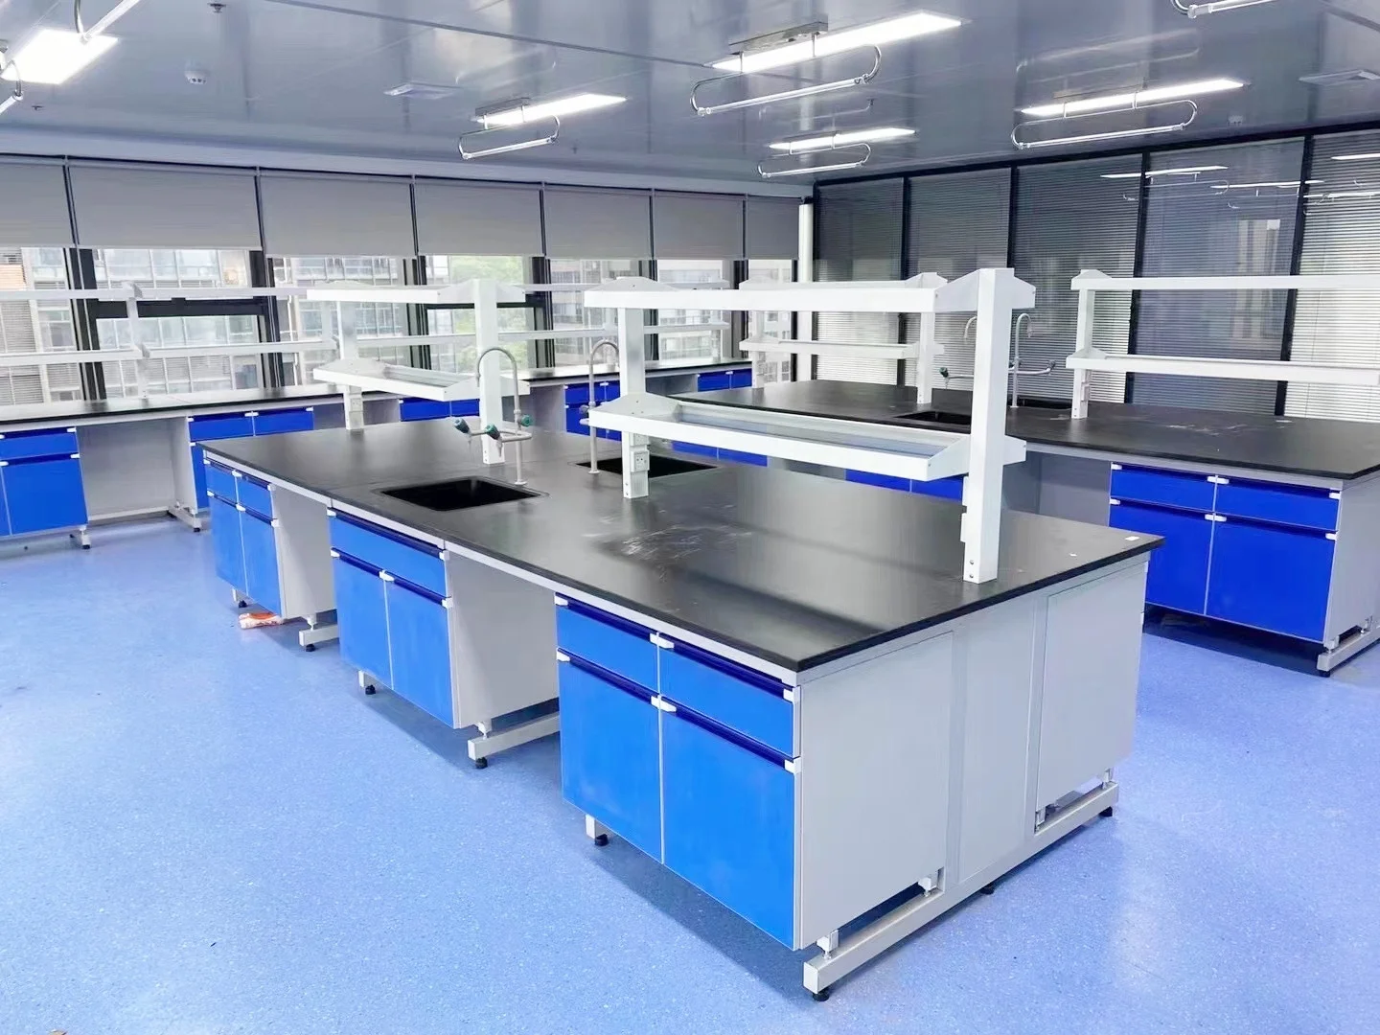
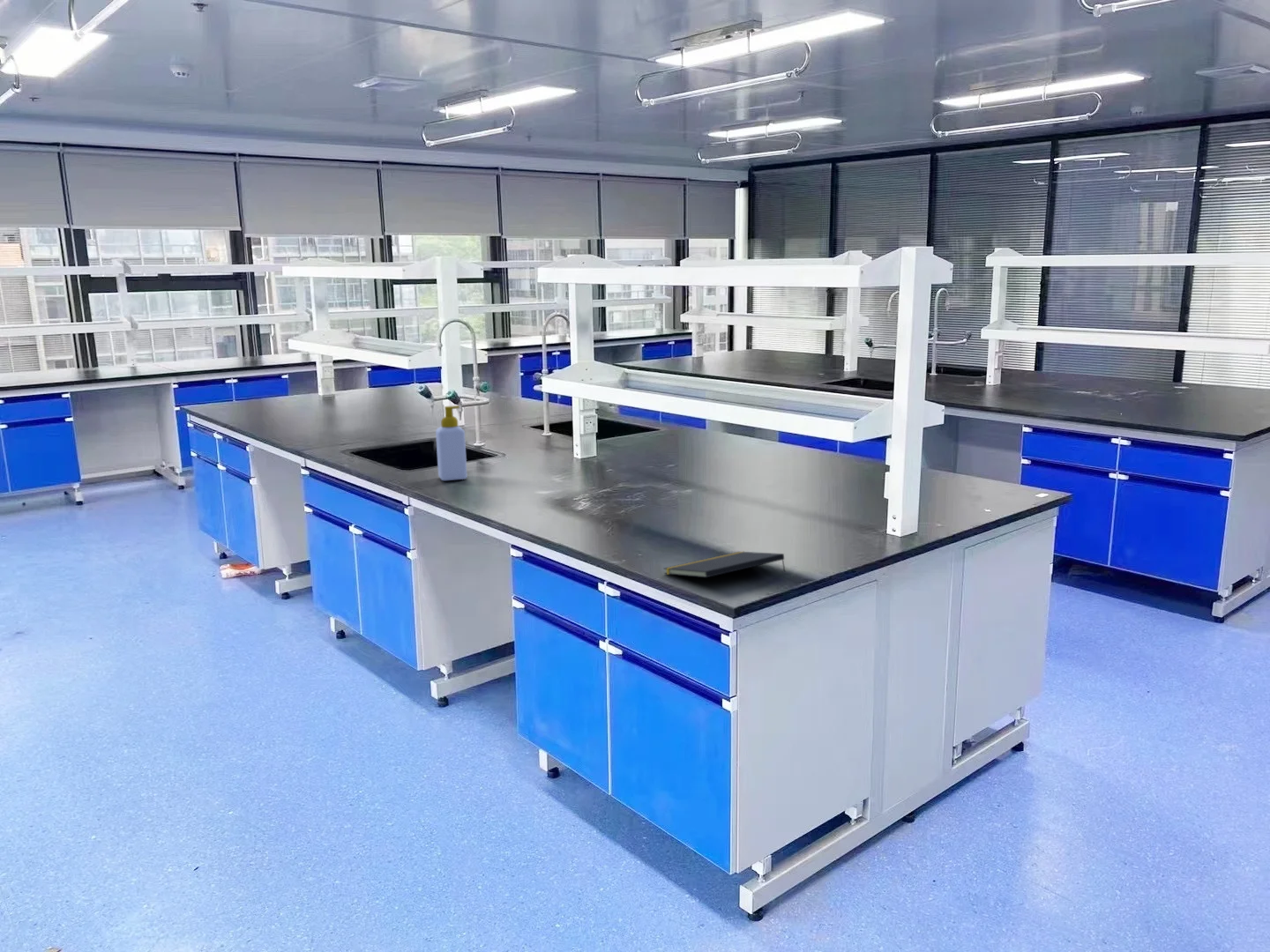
+ notepad [662,551,787,578]
+ soap bottle [435,405,468,481]
